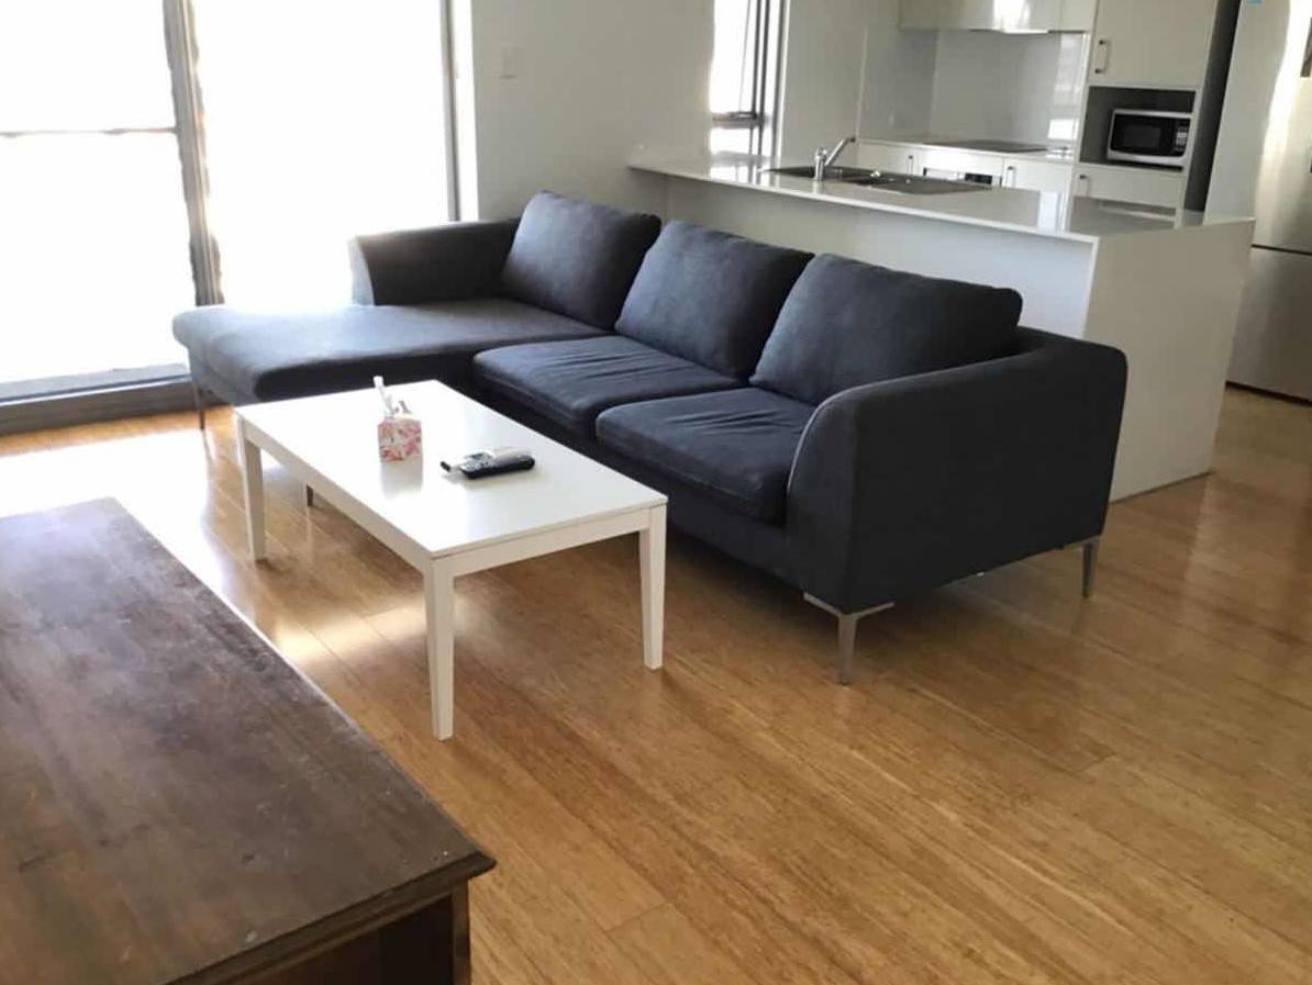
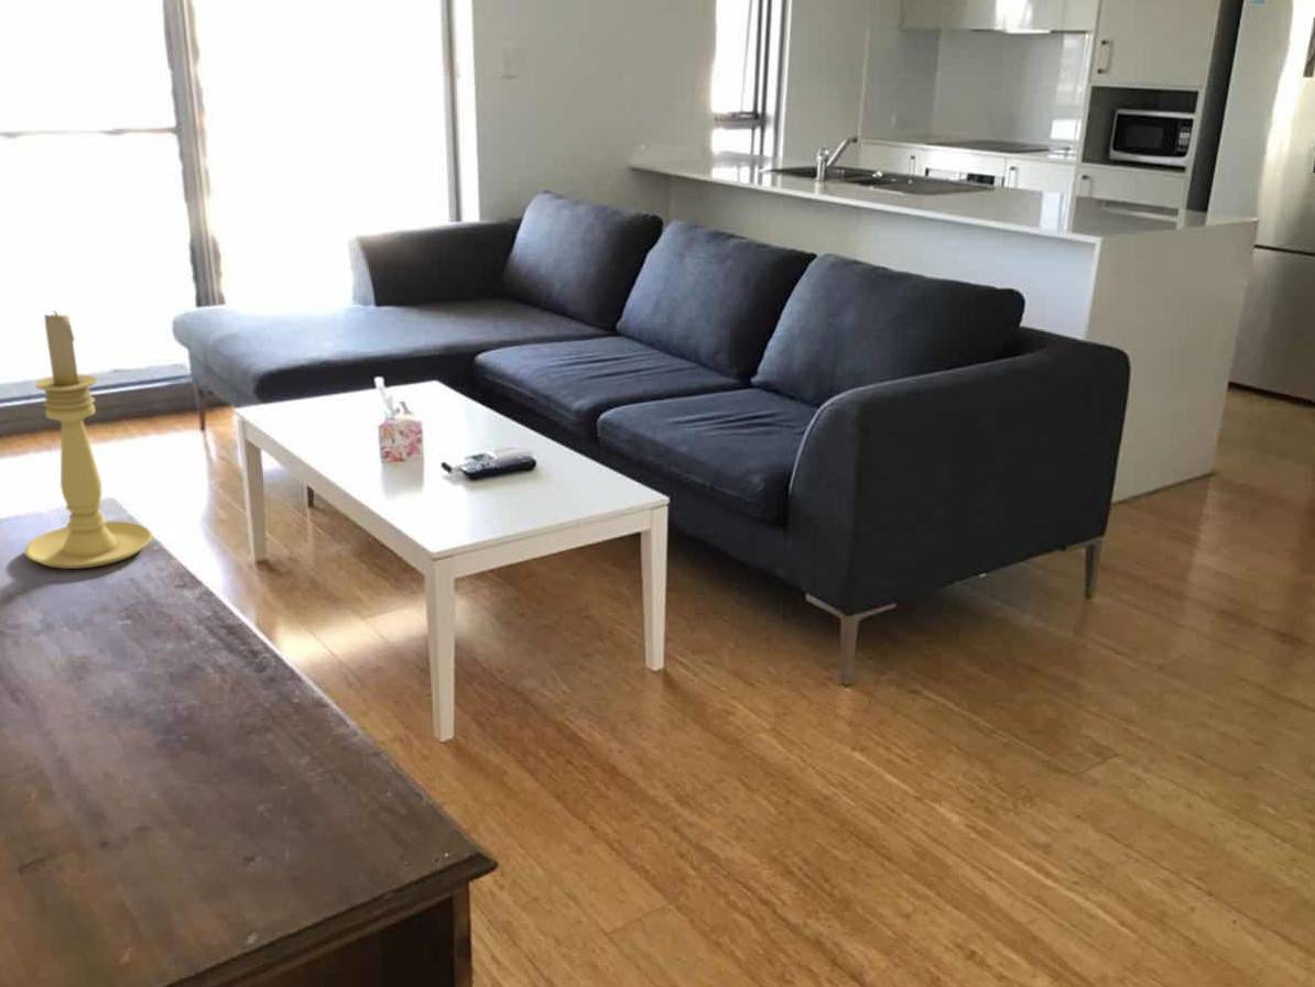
+ candle holder [23,309,153,570]
